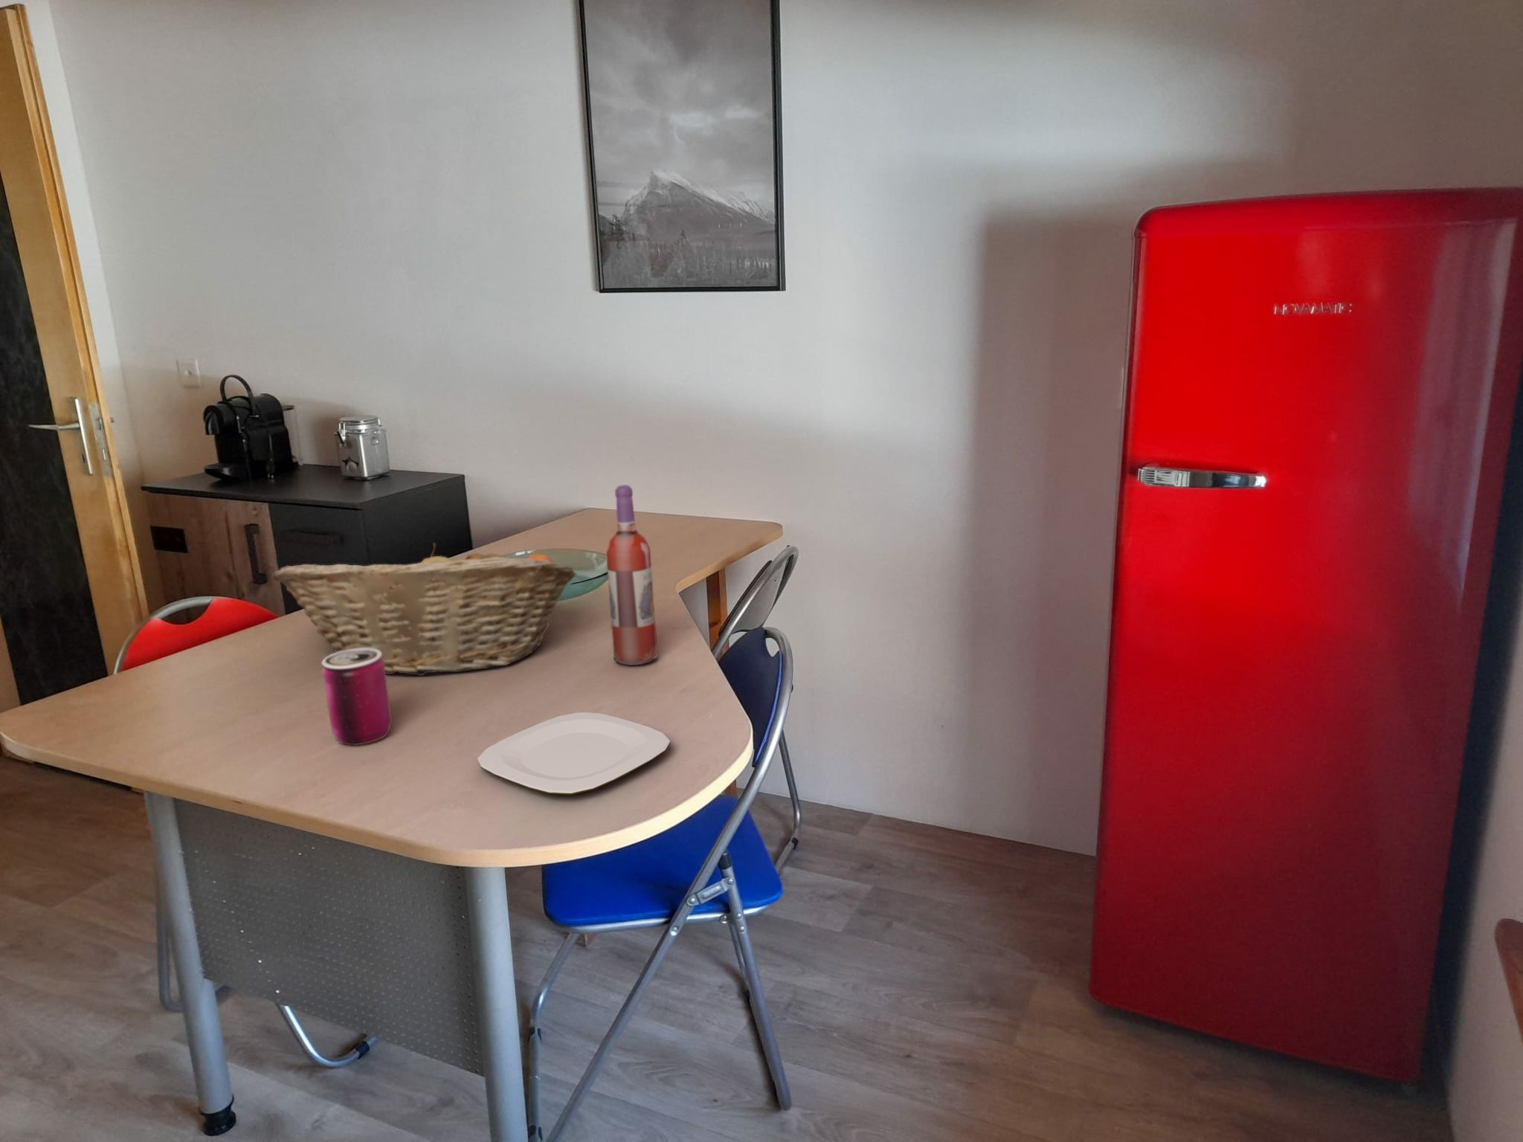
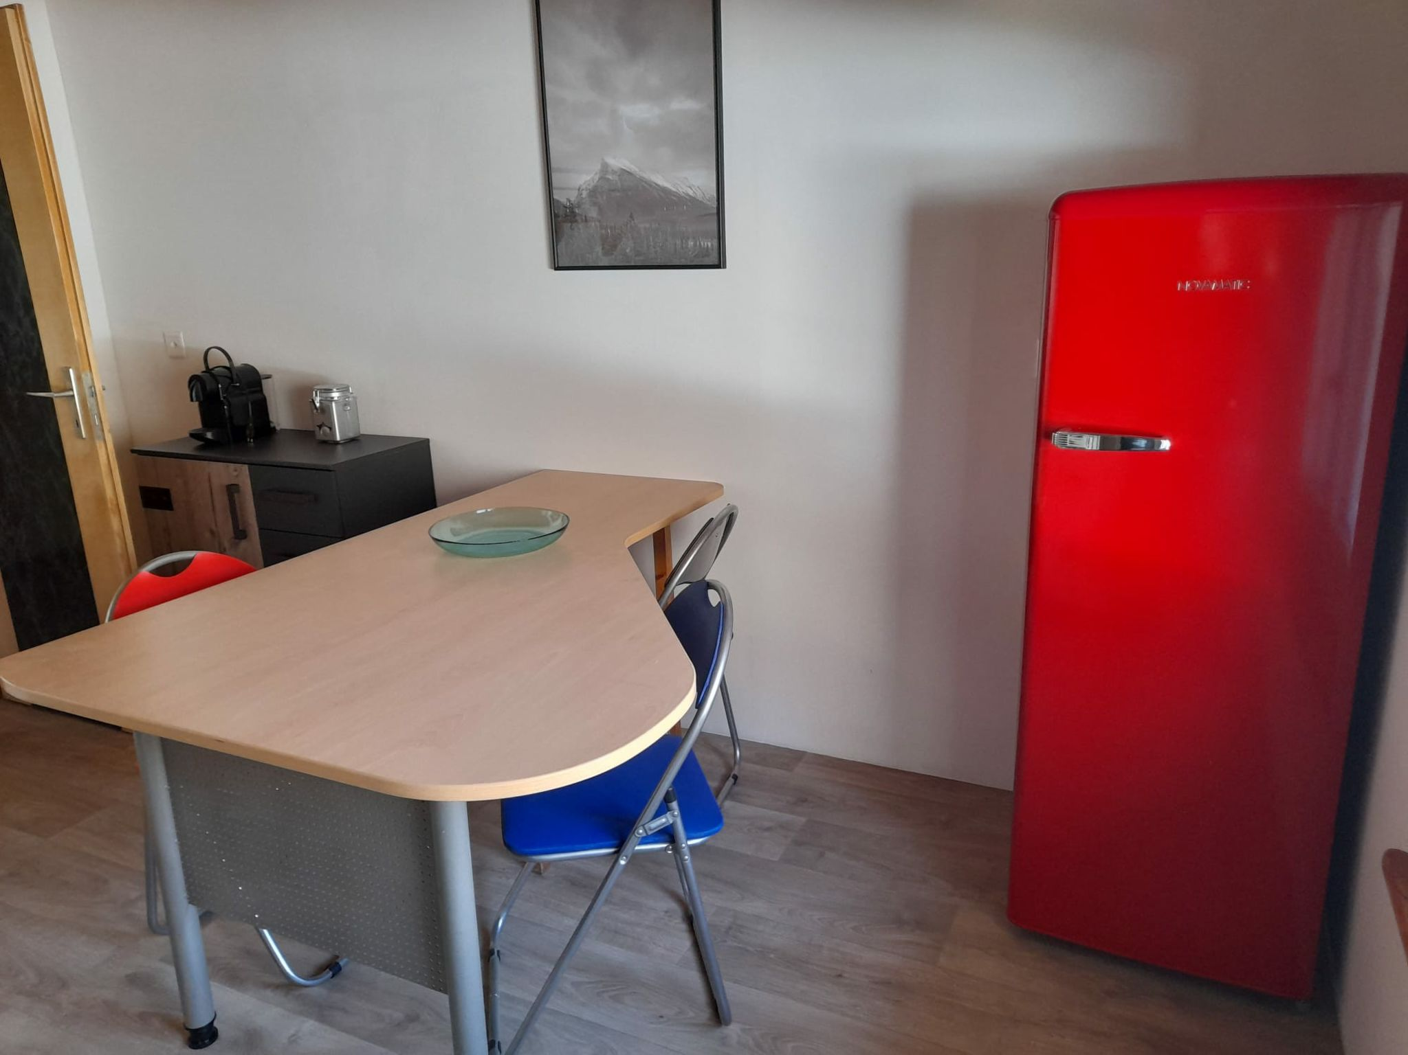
- plate [476,711,670,795]
- can [321,648,392,746]
- fruit basket [271,542,577,677]
- wine bottle [606,483,658,666]
